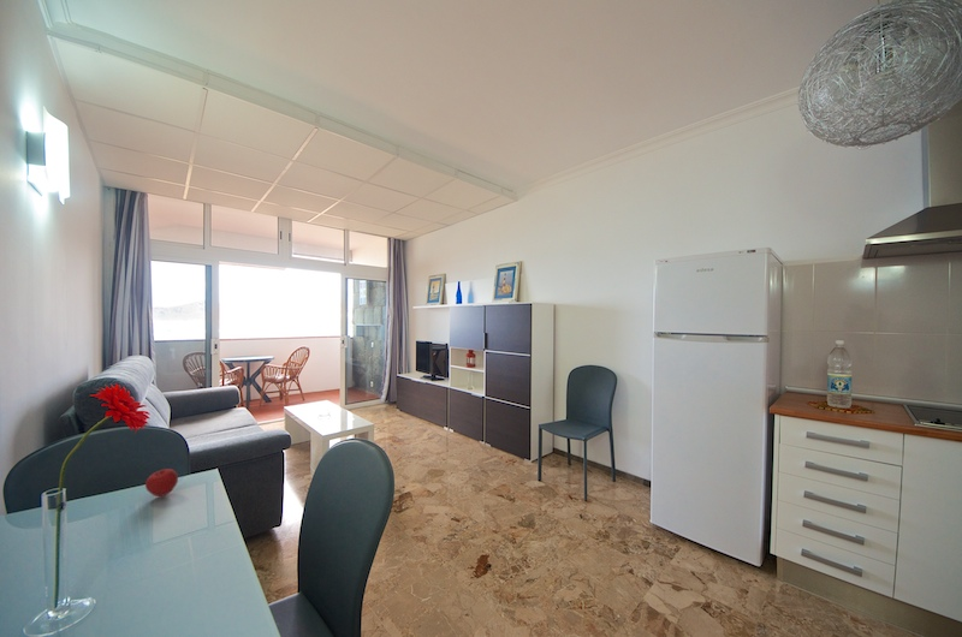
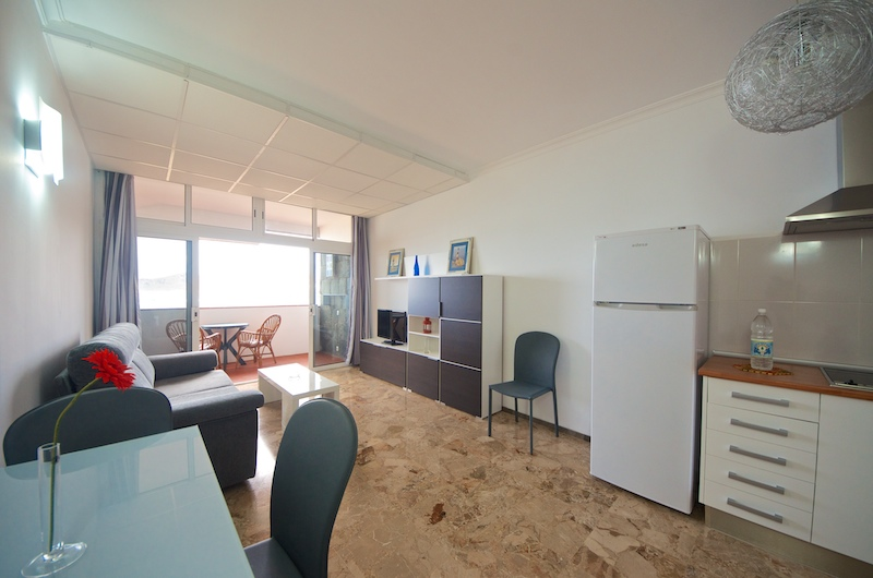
- apple [144,468,179,498]
